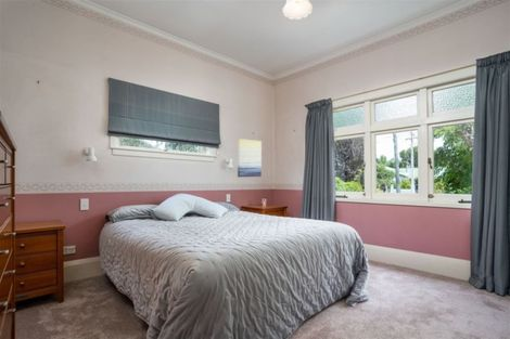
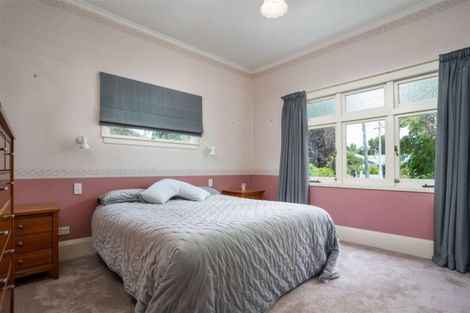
- wall art [237,138,263,178]
